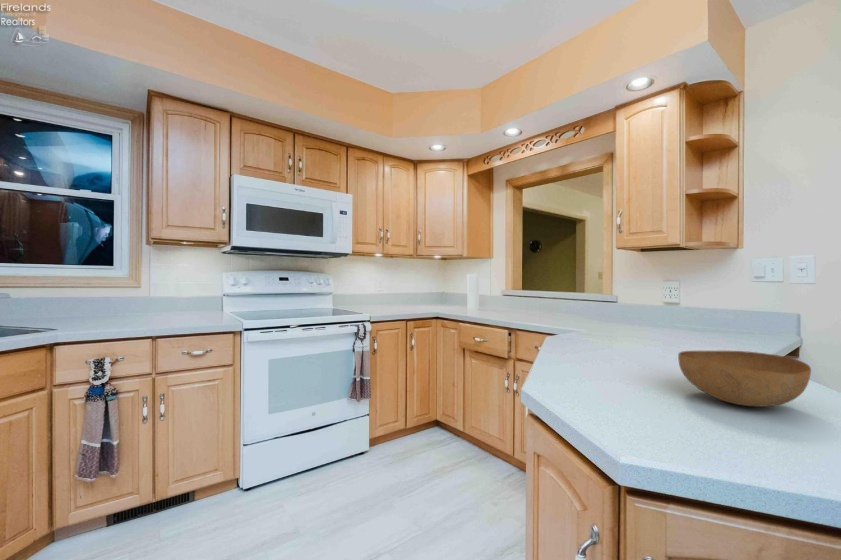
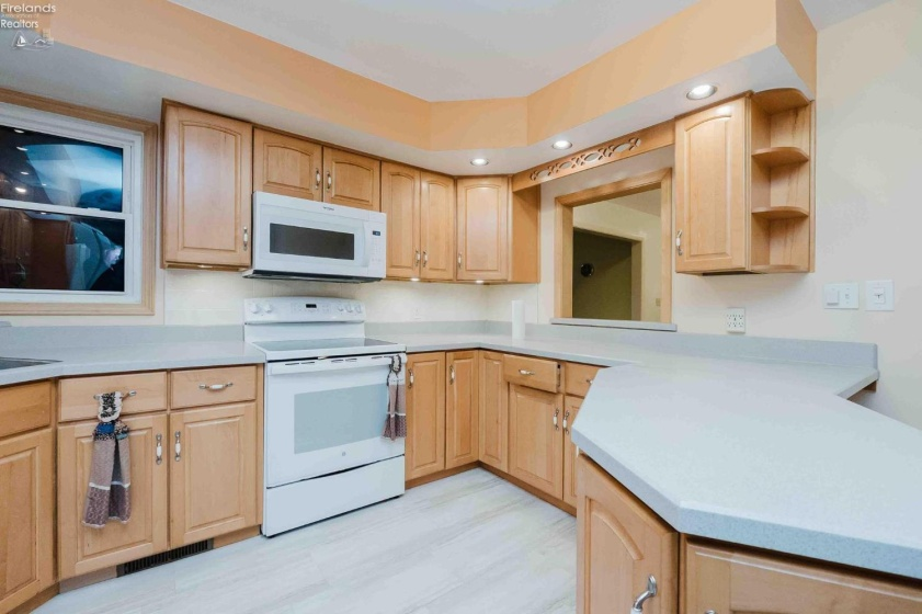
- bowl [677,350,812,408]
